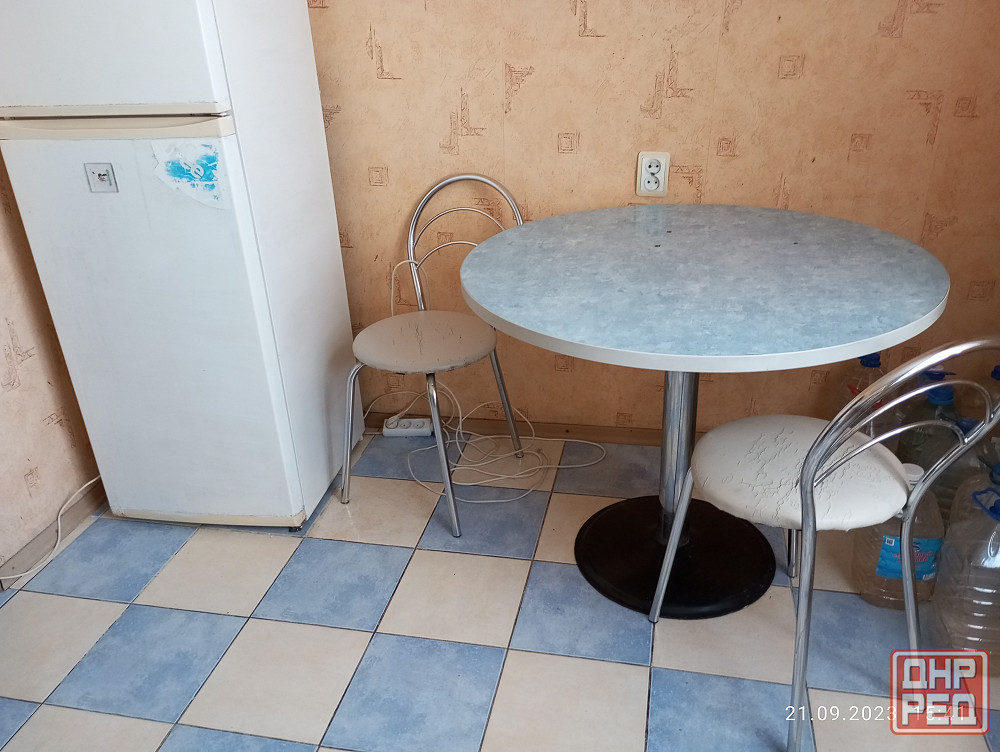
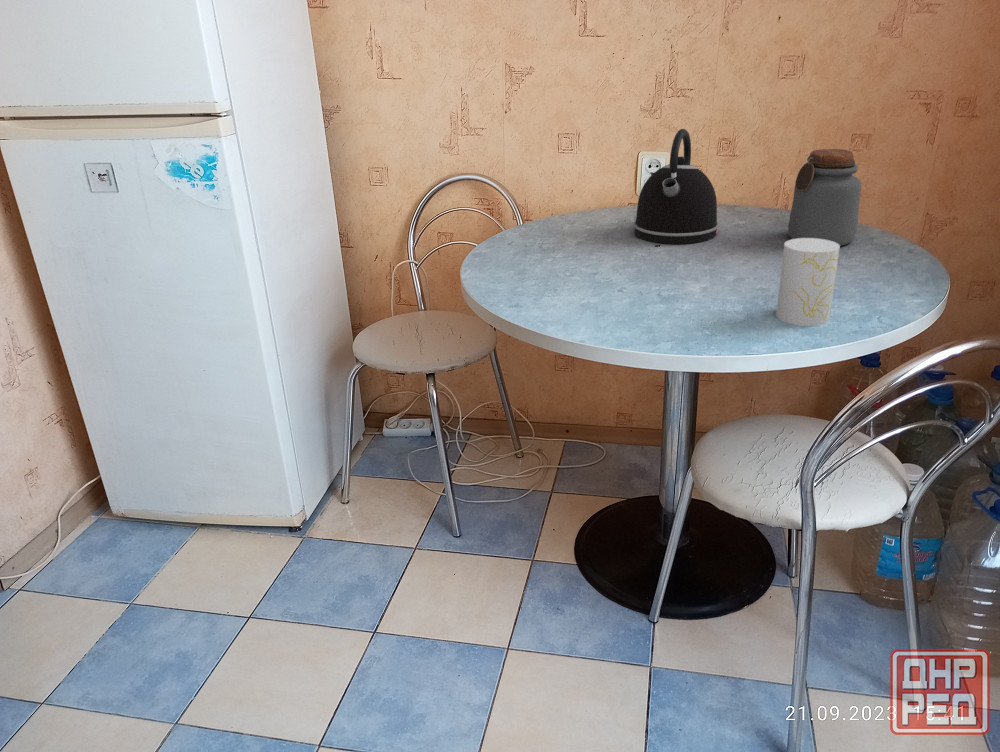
+ jar [787,148,862,246]
+ kettle [633,128,720,245]
+ cup [775,238,841,327]
